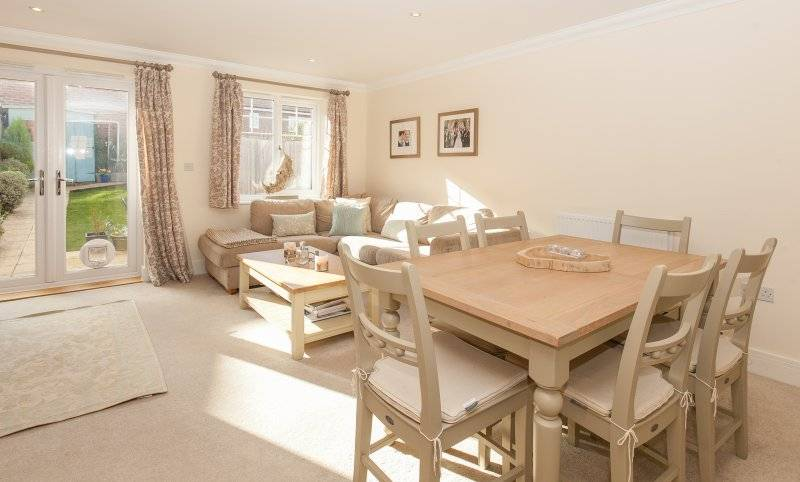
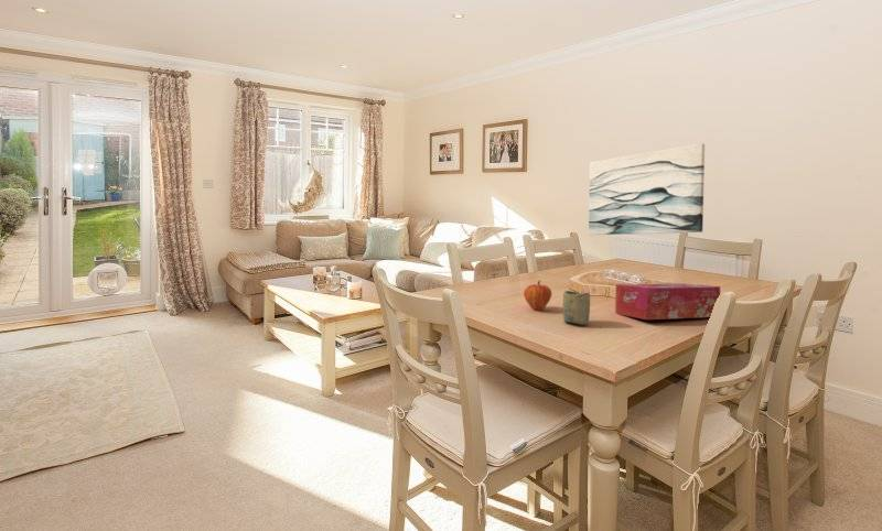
+ tissue box [614,282,721,321]
+ wall art [588,142,706,236]
+ fruit [523,280,552,311]
+ cup [562,290,591,326]
